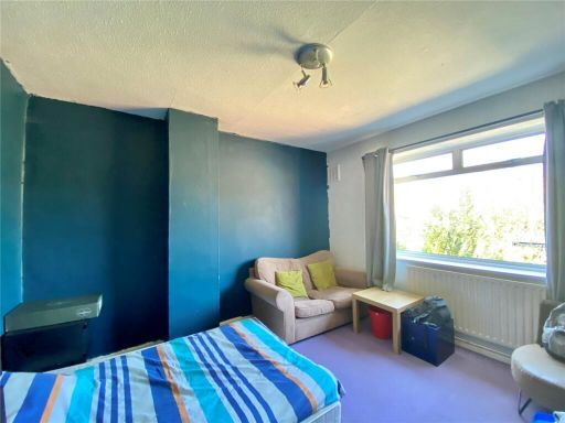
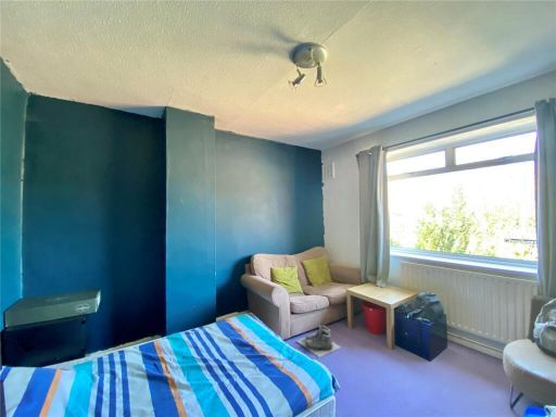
+ boots [295,325,341,358]
